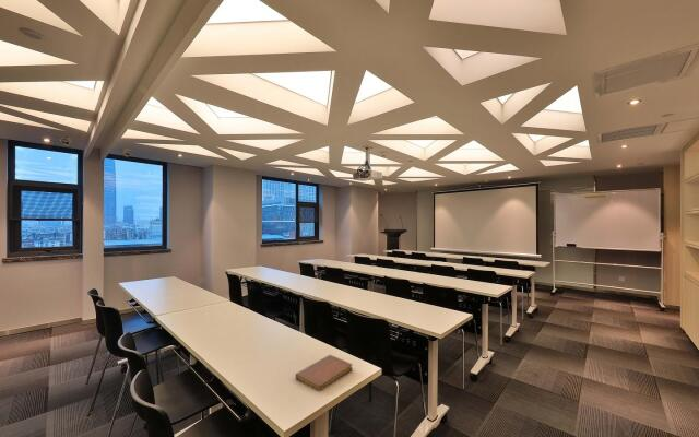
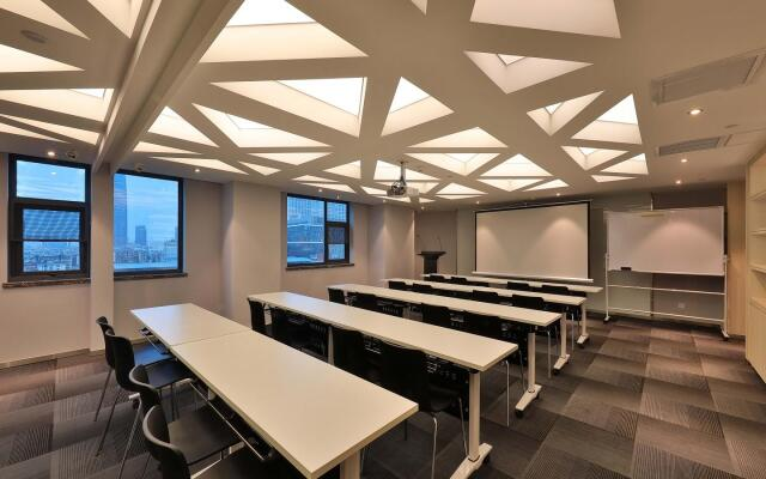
- notebook [295,354,354,392]
